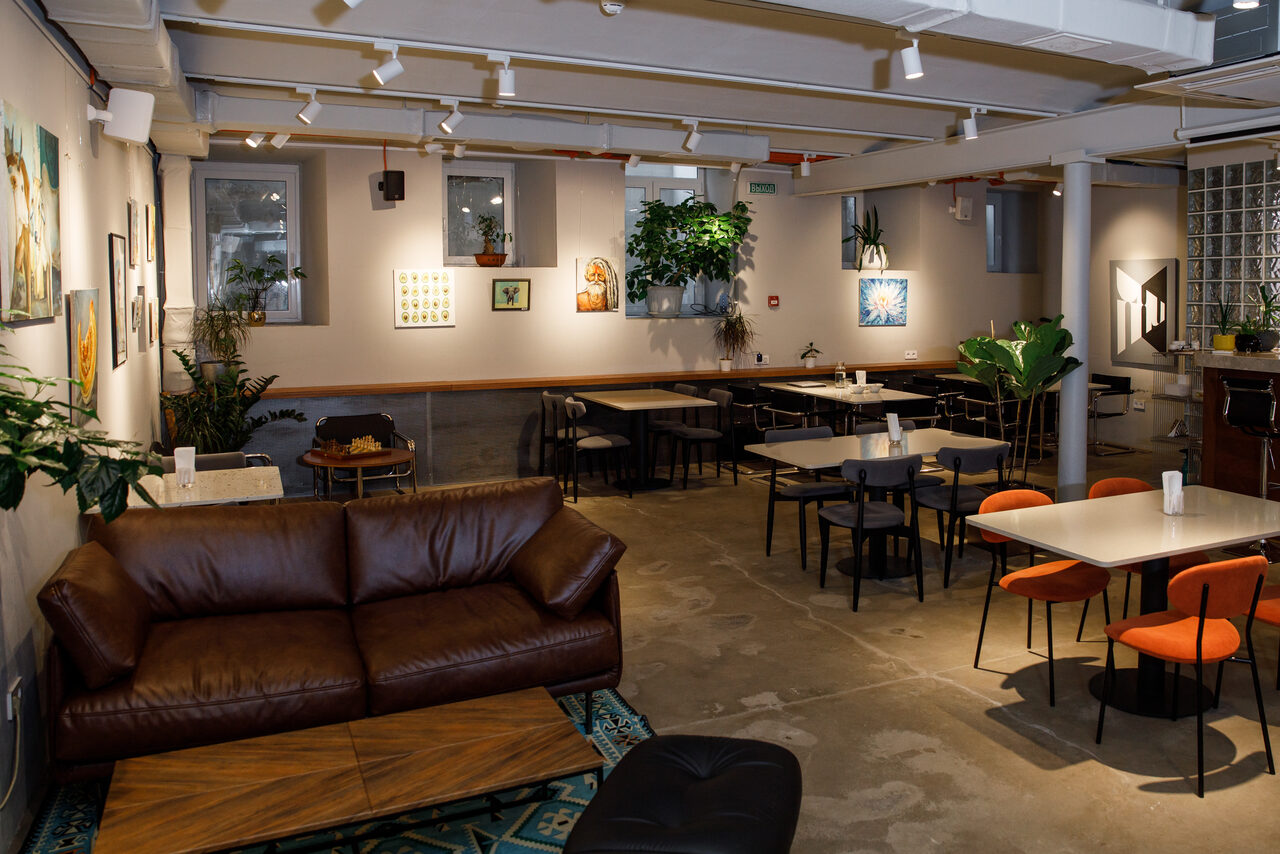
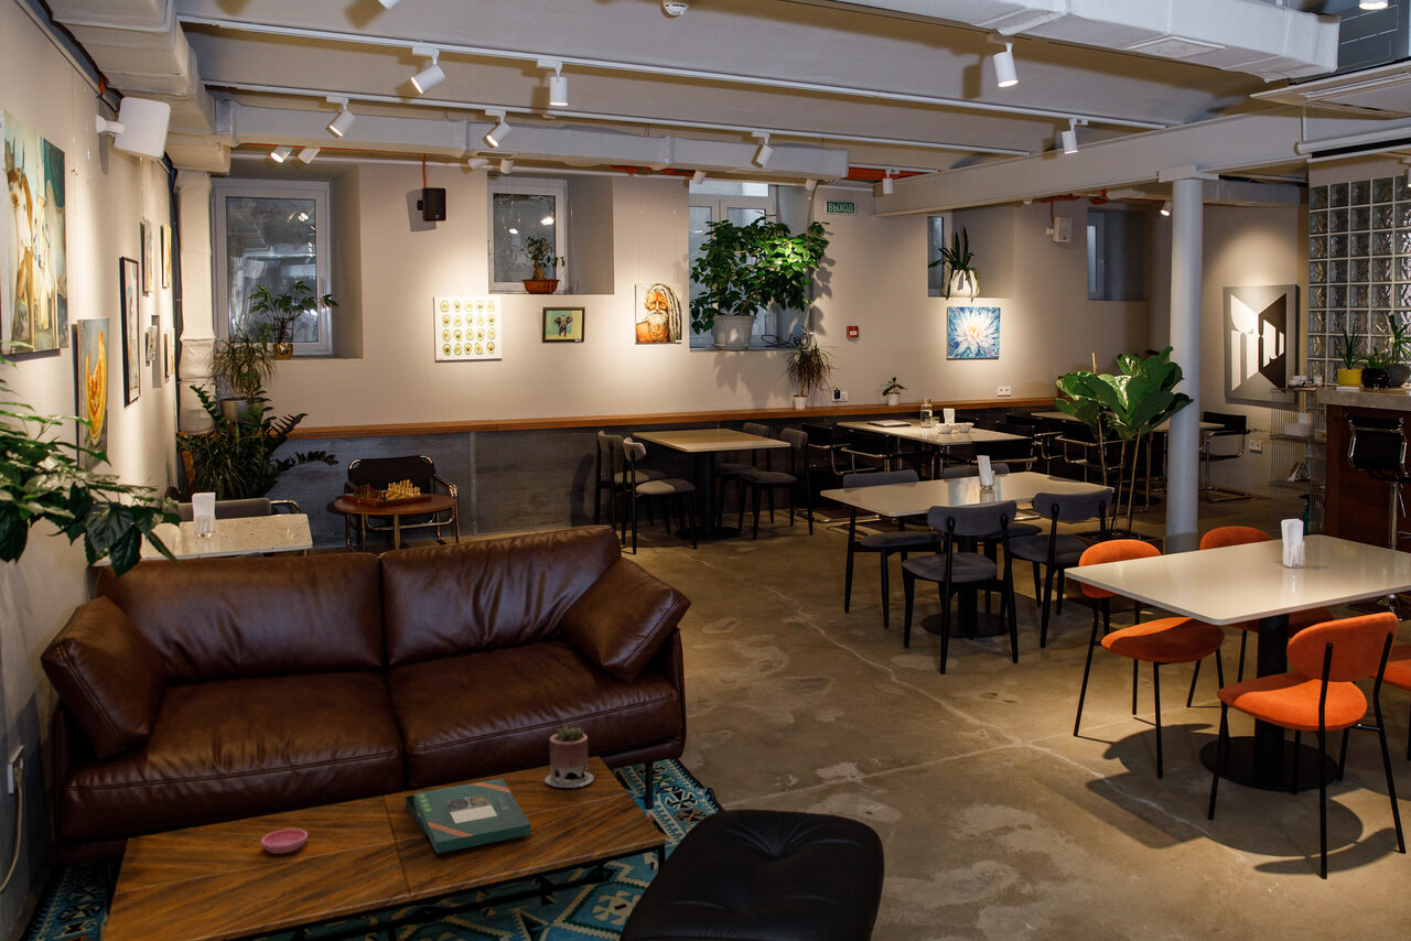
+ board game [405,777,531,854]
+ saucer [260,828,309,855]
+ succulent planter [543,725,595,789]
